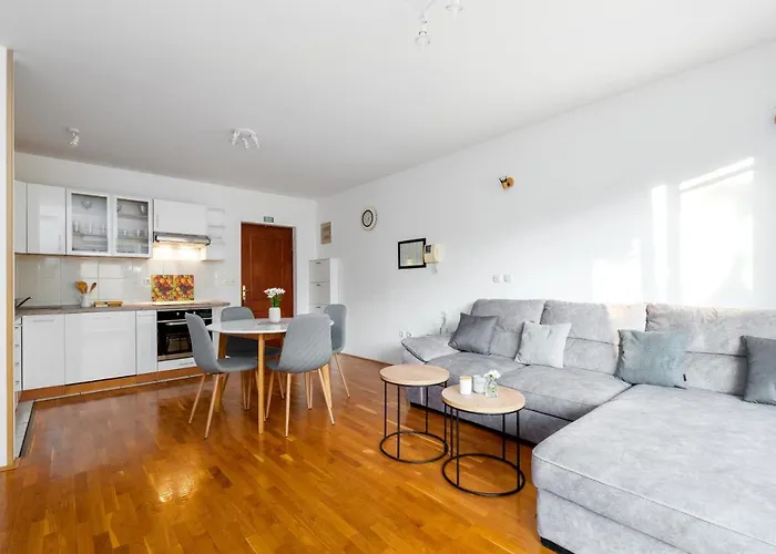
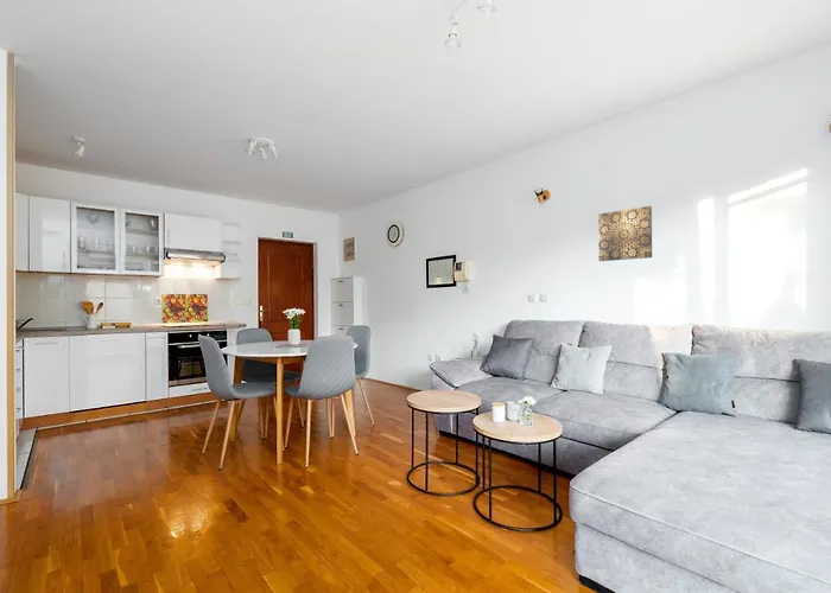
+ wall art [597,205,653,262]
